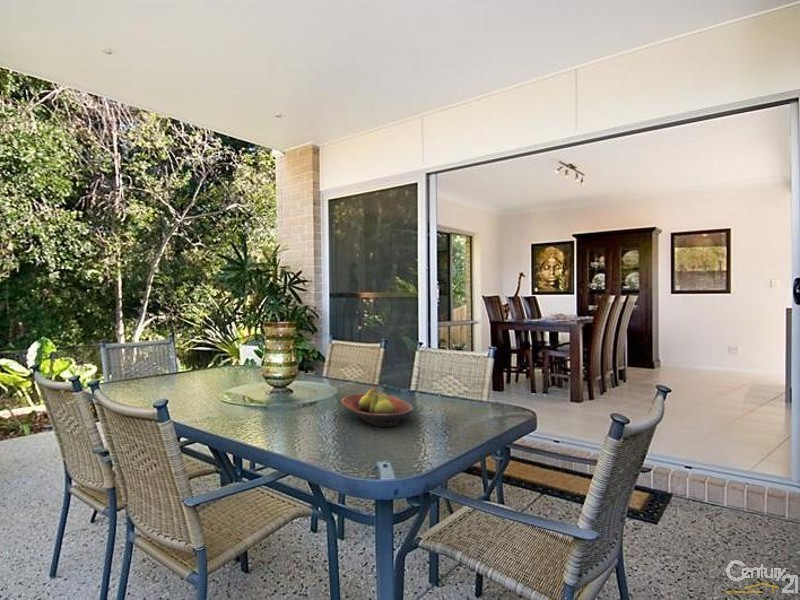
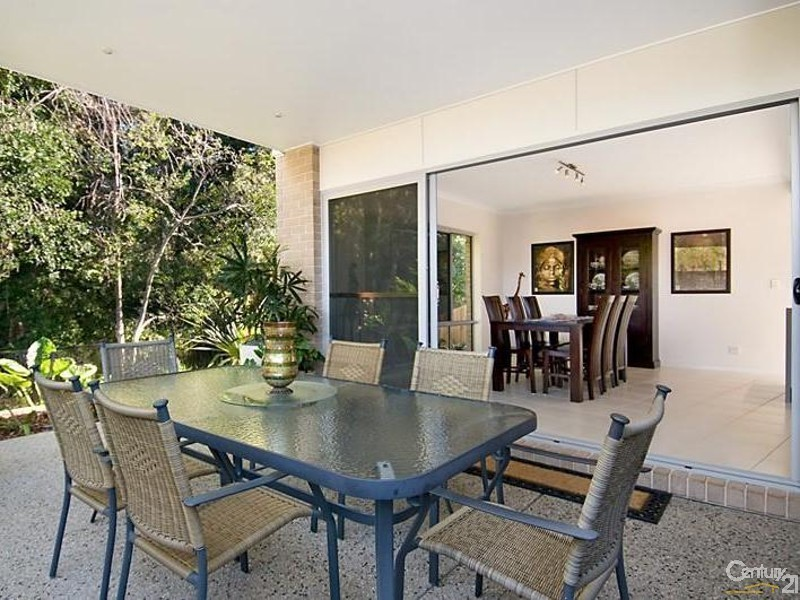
- fruit bowl [340,387,415,428]
